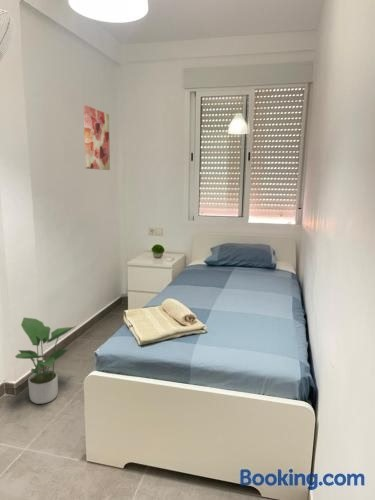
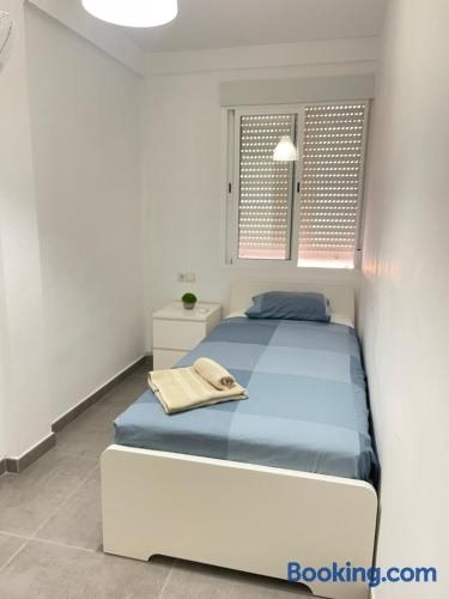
- potted plant [14,317,77,405]
- wall art [83,105,111,171]
